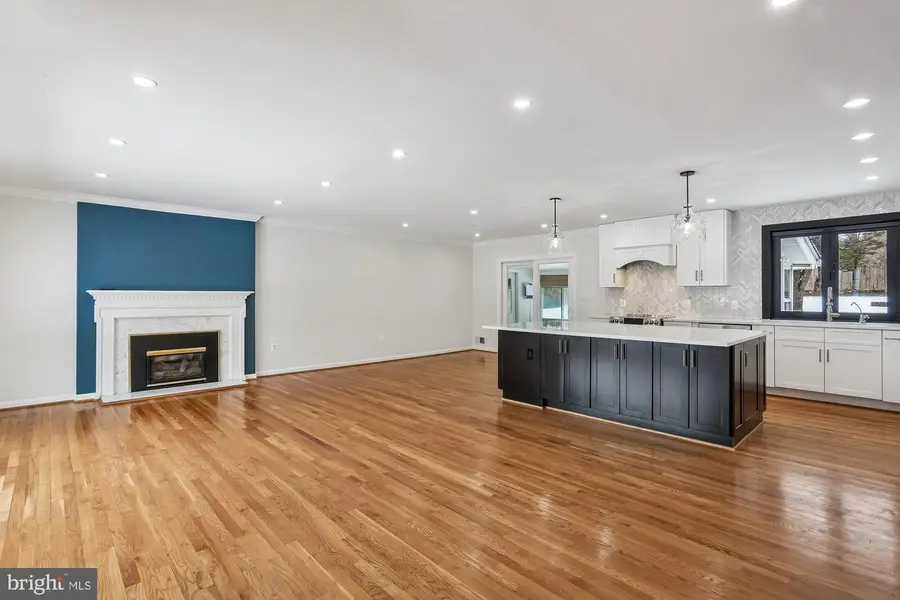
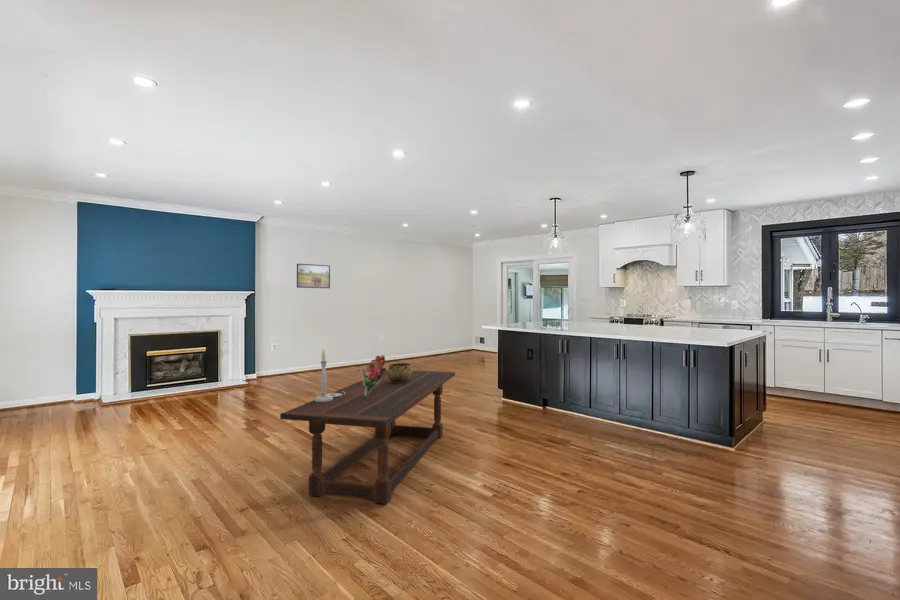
+ candlestick [313,350,345,402]
+ decorative bowl [387,362,413,383]
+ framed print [296,263,331,289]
+ dining table [279,369,456,505]
+ bouquet [359,354,387,397]
